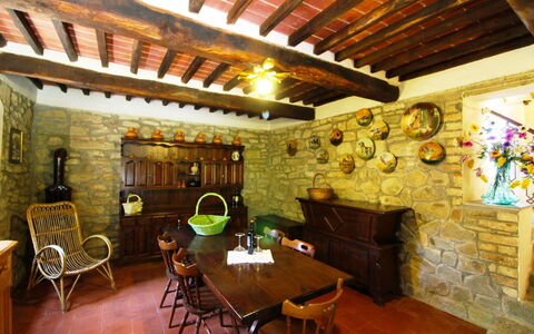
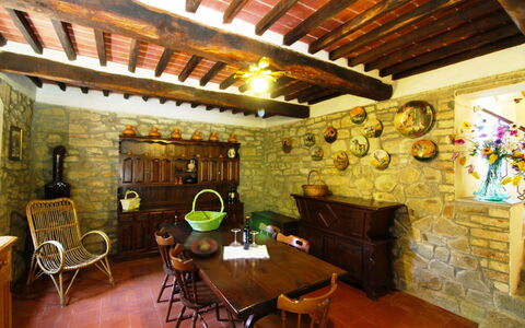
+ fruit bowl [189,237,219,258]
